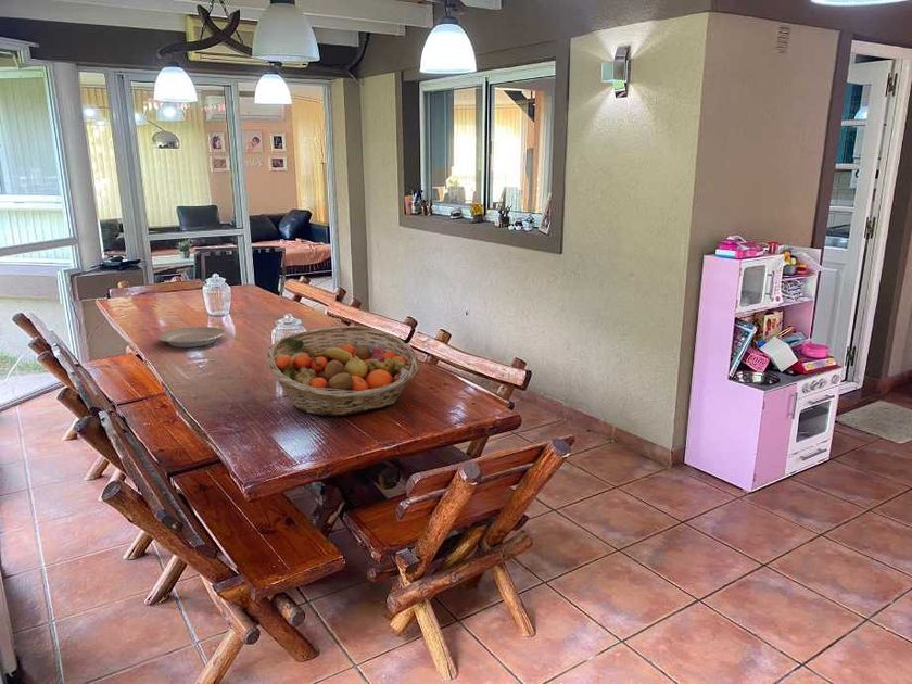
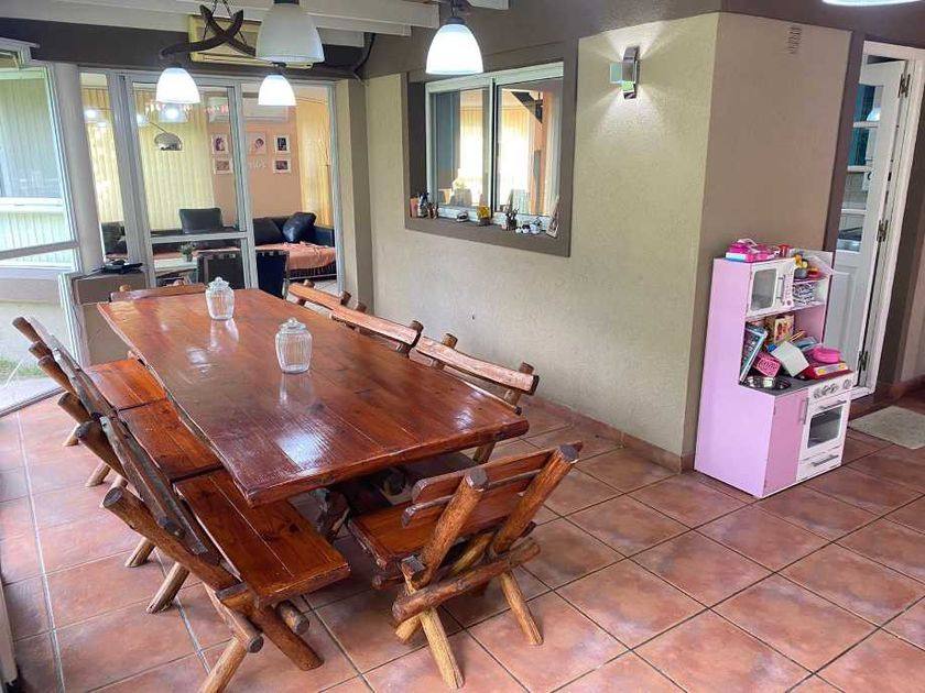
- fruit basket [266,325,420,417]
- plate [156,326,227,349]
